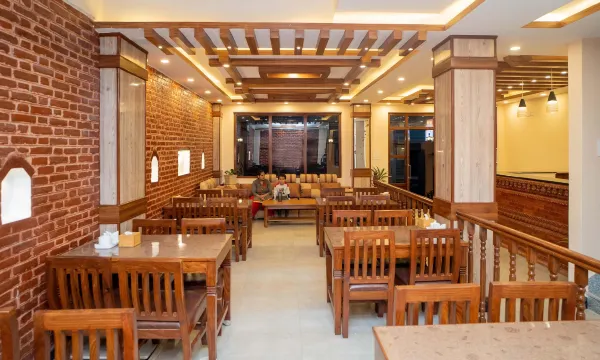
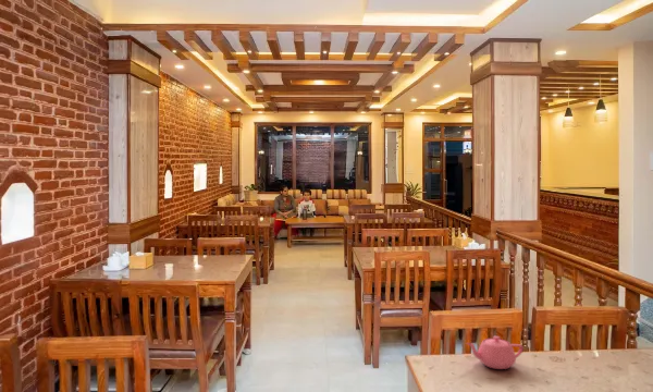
+ teapot [466,335,525,370]
